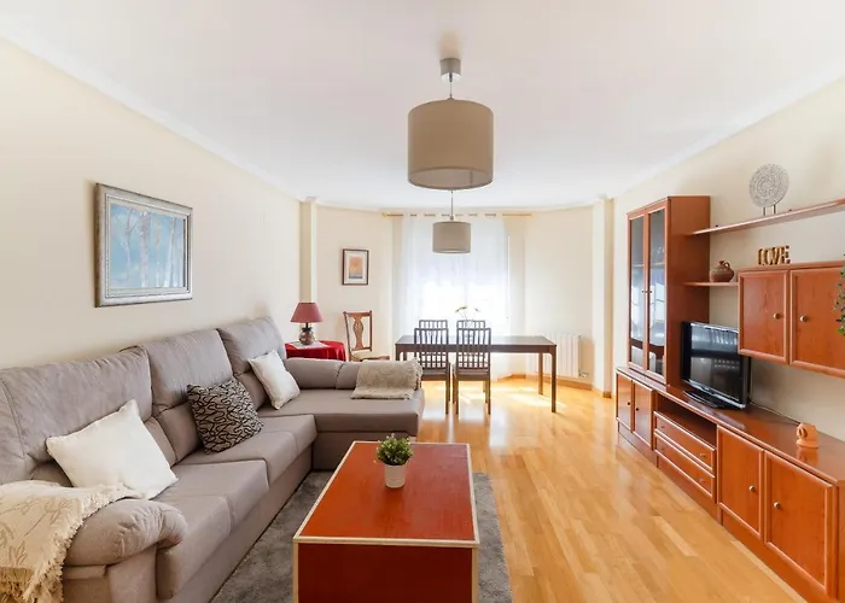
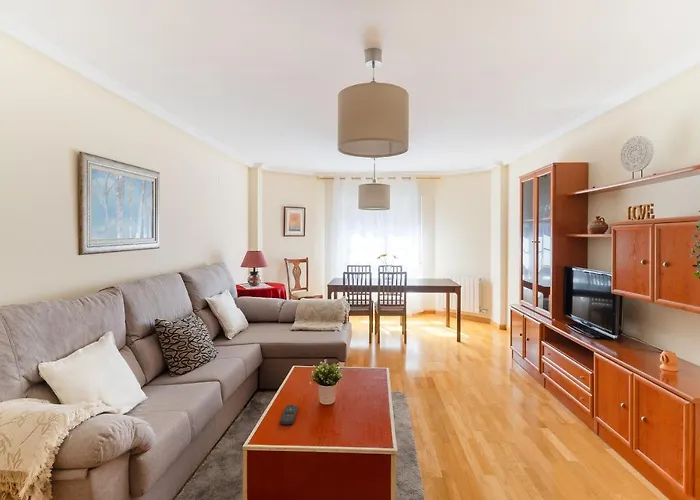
+ remote control [279,404,299,426]
